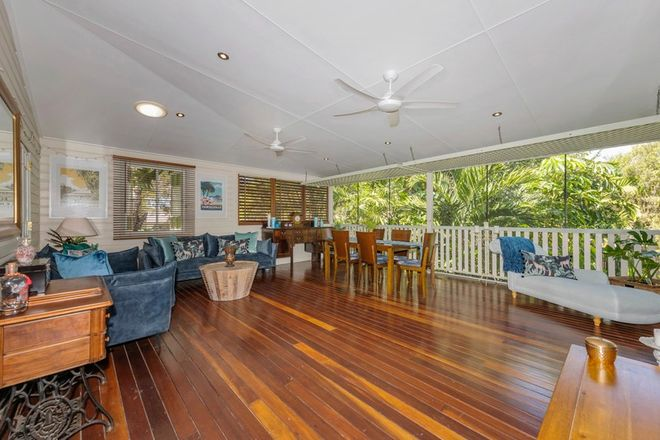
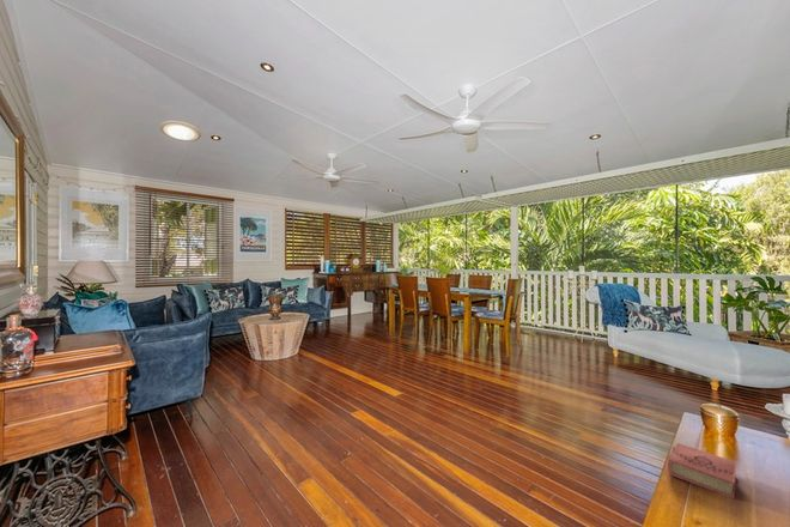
+ book [667,442,737,499]
